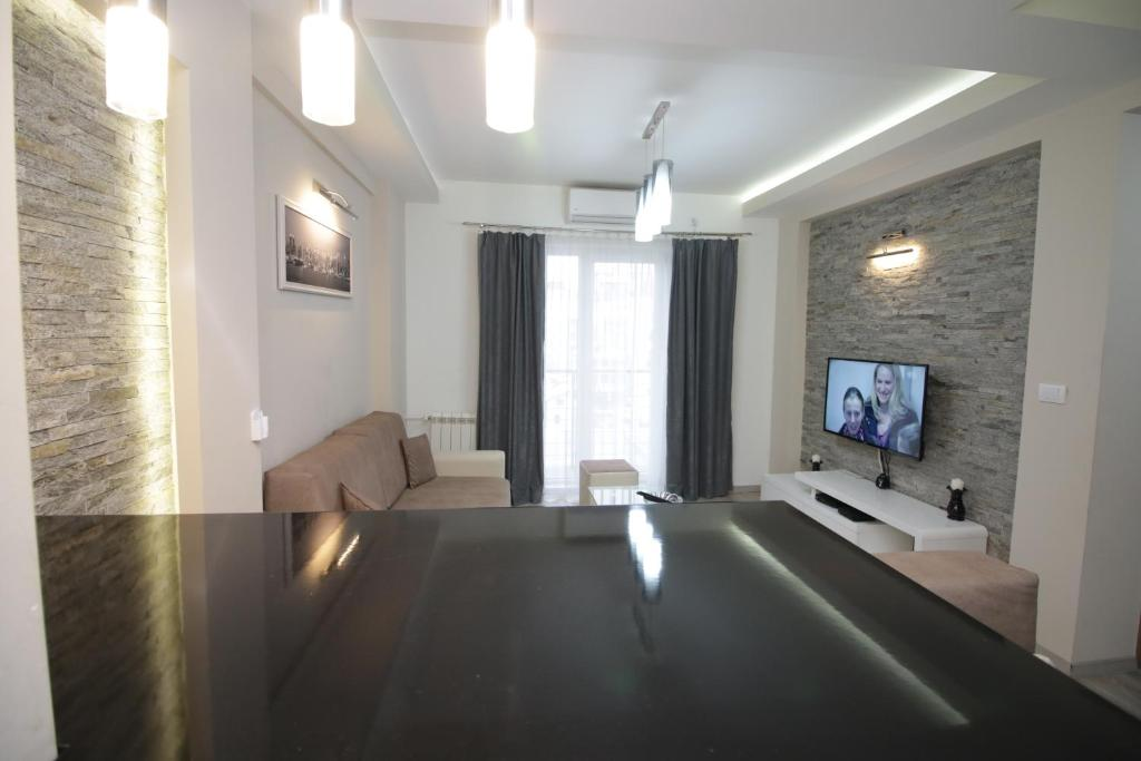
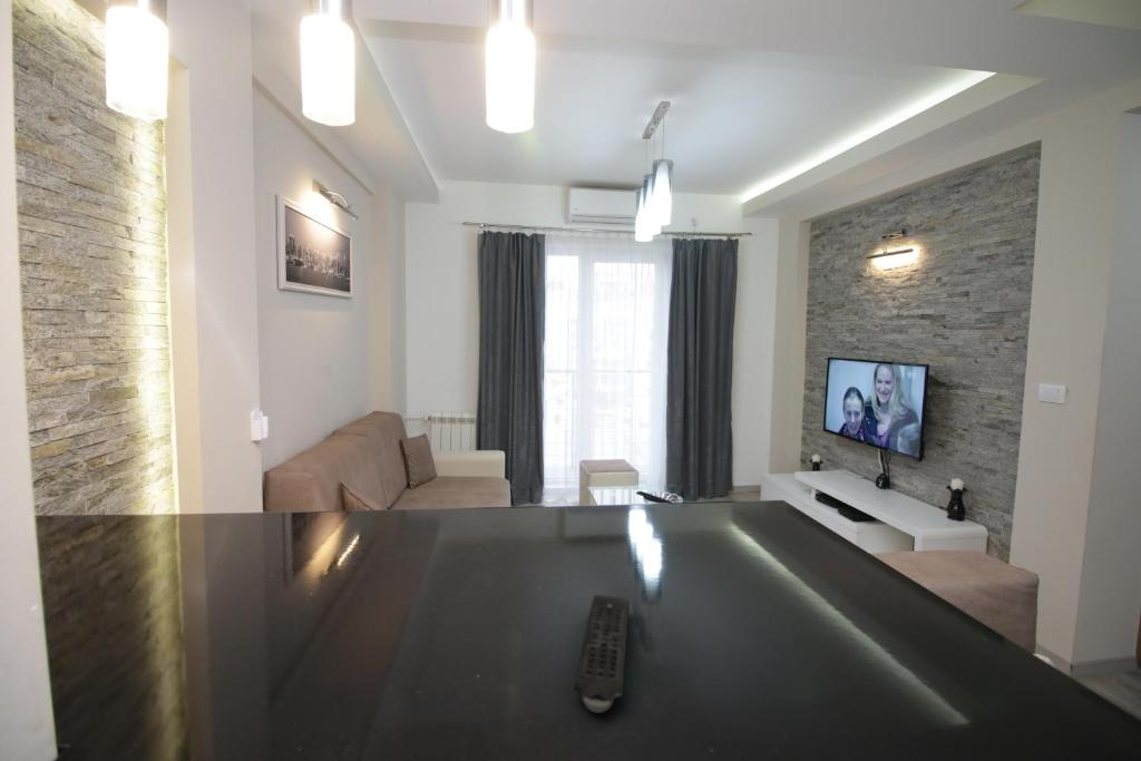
+ remote control [574,594,631,714]
